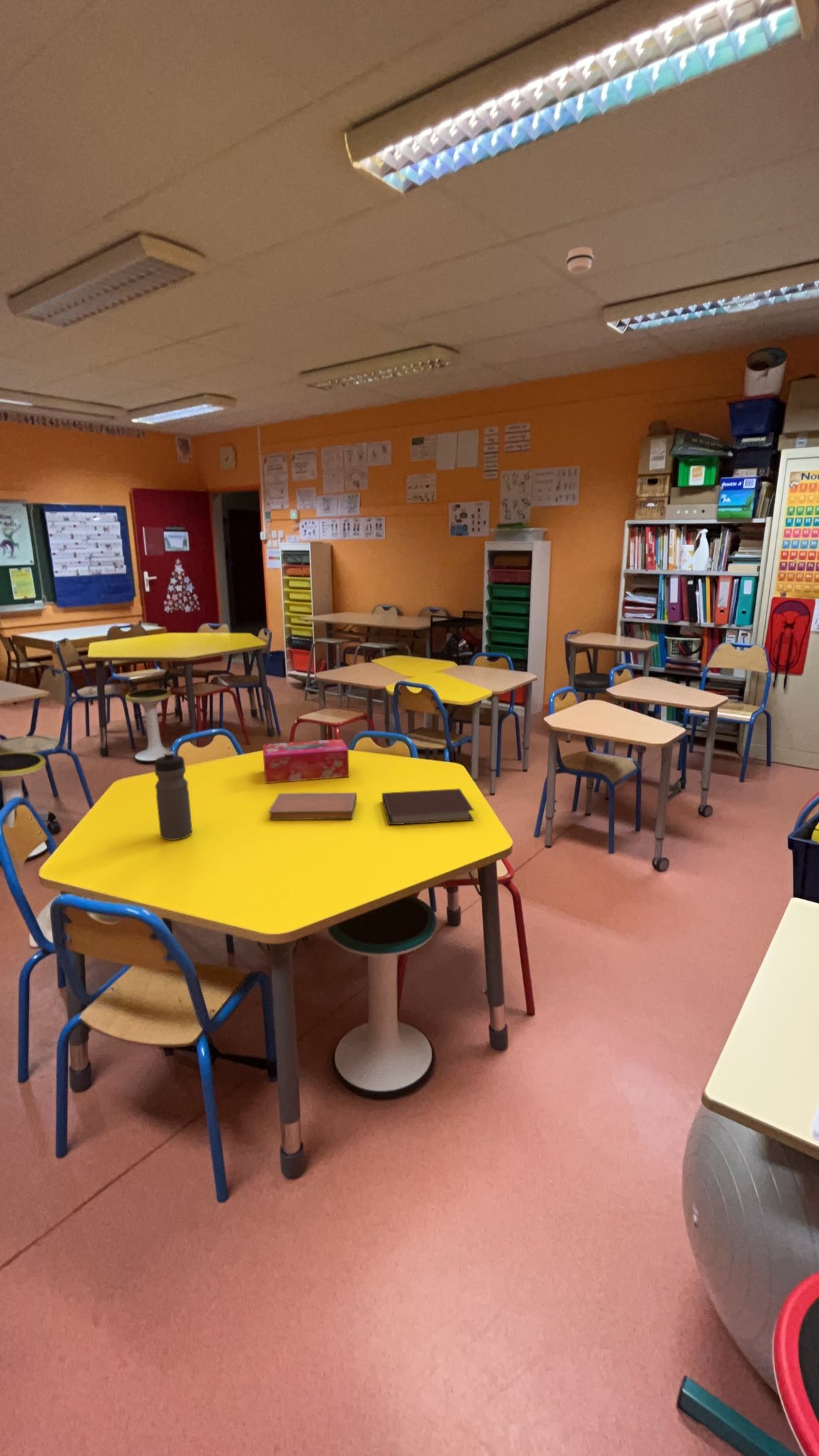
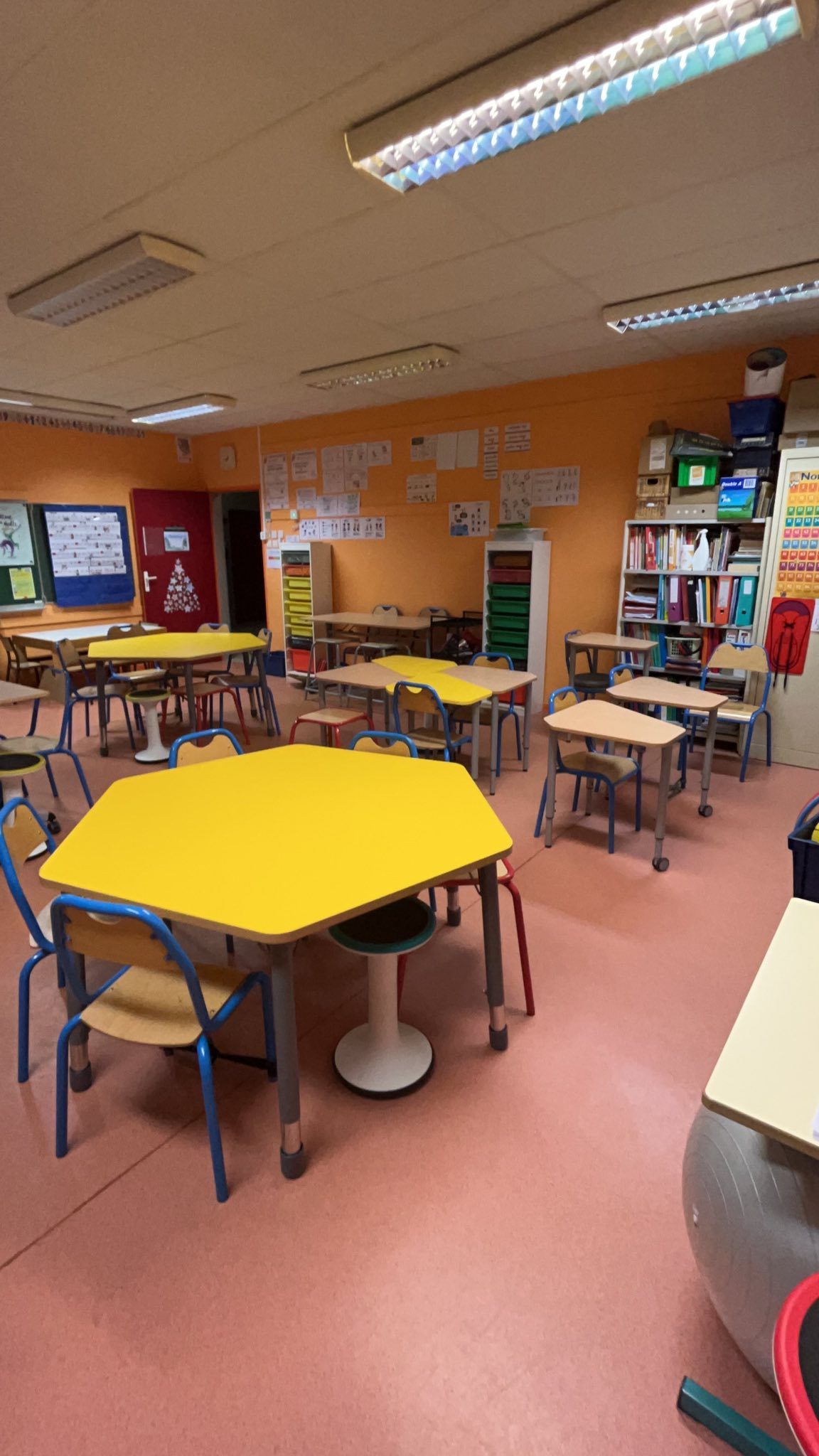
- notebook [381,788,475,826]
- water bottle [154,751,193,841]
- notebook [268,792,358,820]
- smoke detector [566,246,594,274]
- tissue box [262,738,350,784]
